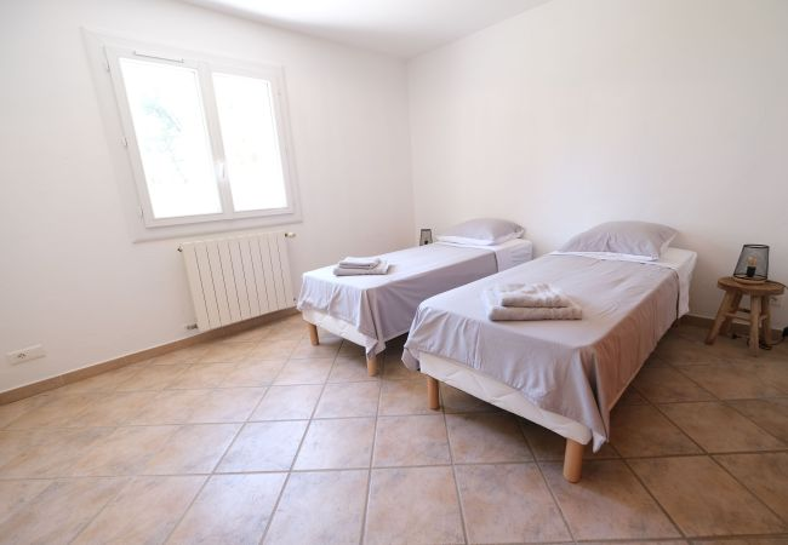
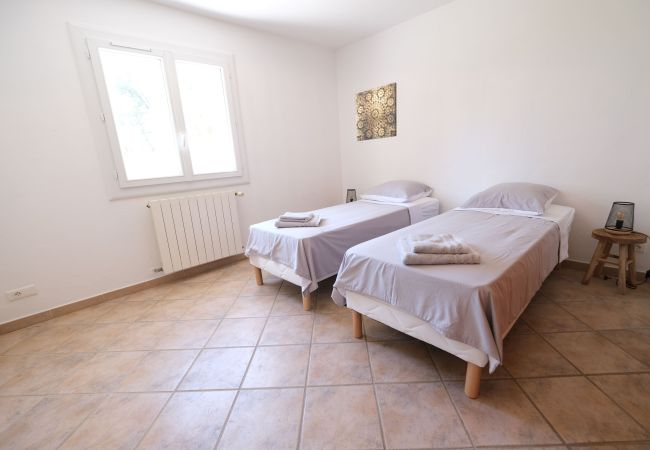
+ wall art [355,82,398,142]
